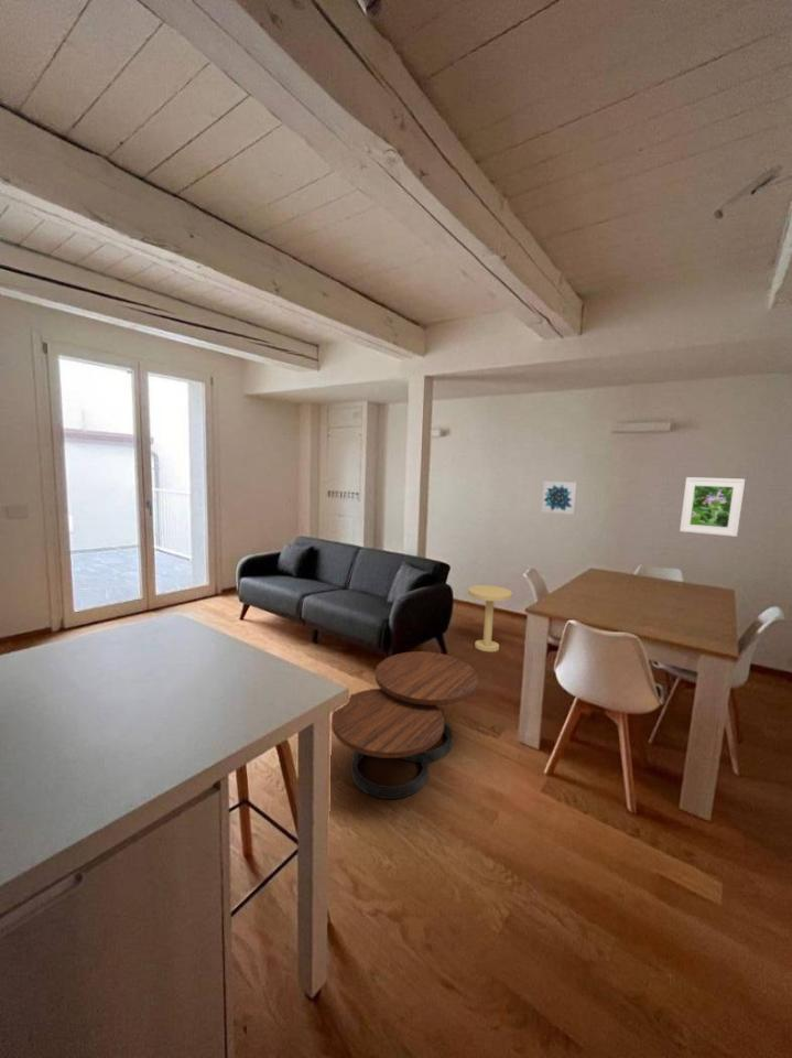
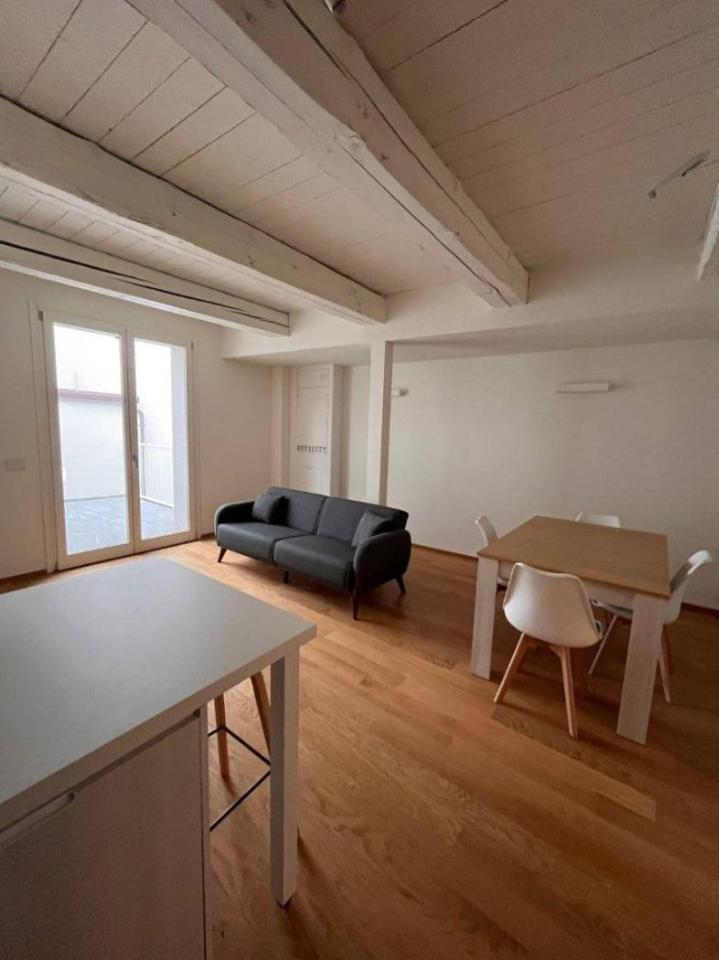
- wall art [541,481,578,516]
- coffee table [330,650,479,800]
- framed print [679,476,746,538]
- side table [467,584,513,652]
